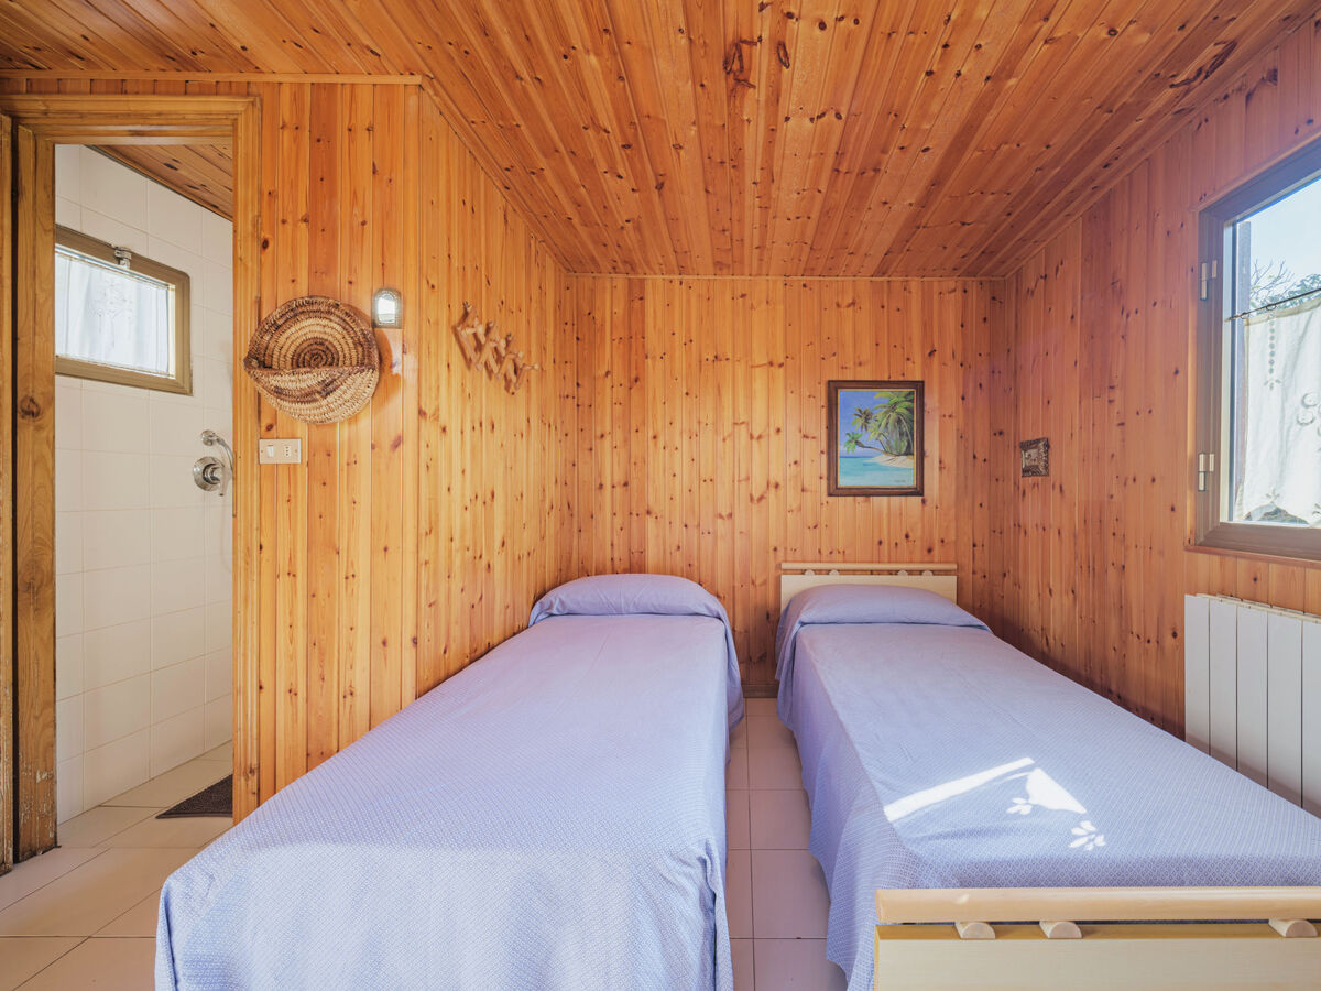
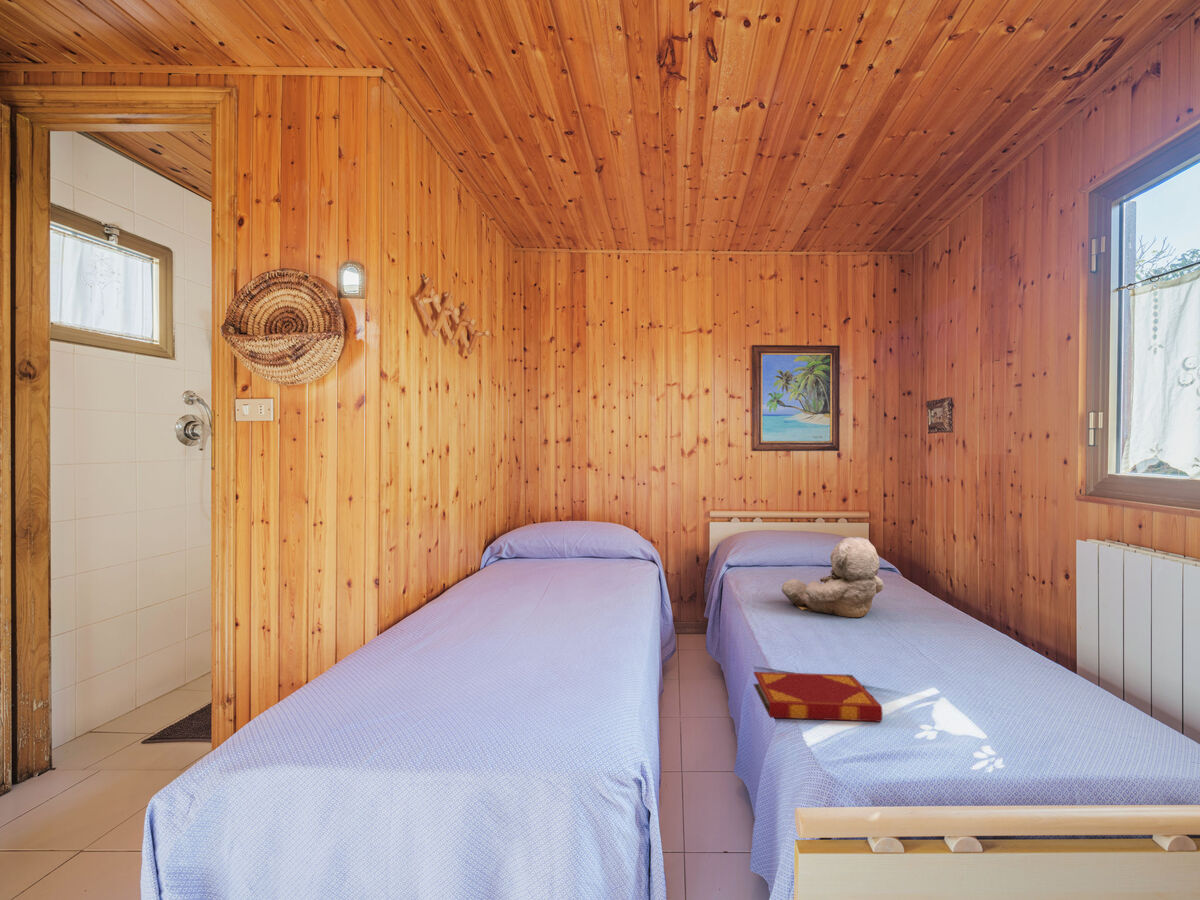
+ teddy bear [781,536,885,618]
+ hardback book [752,671,884,723]
